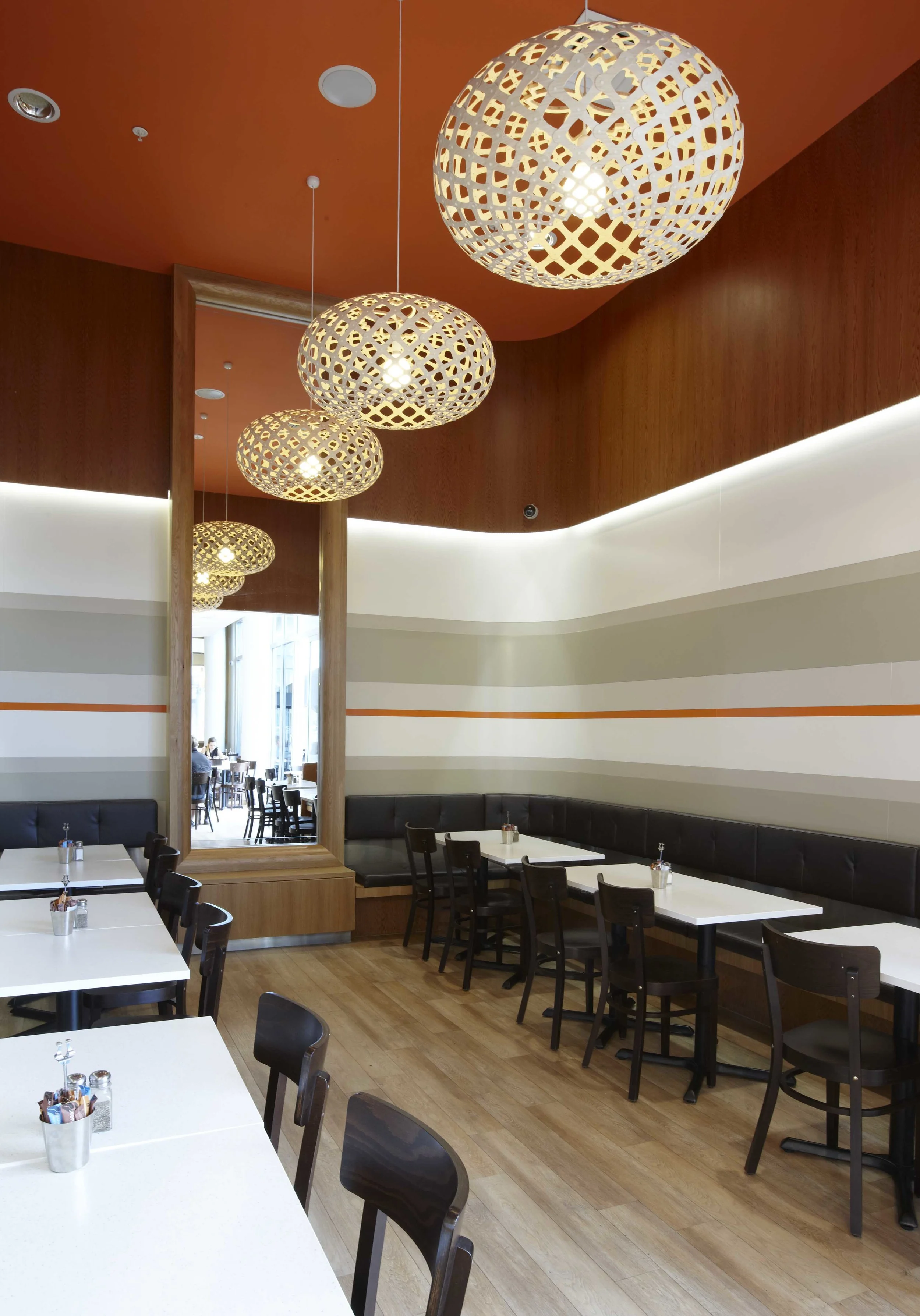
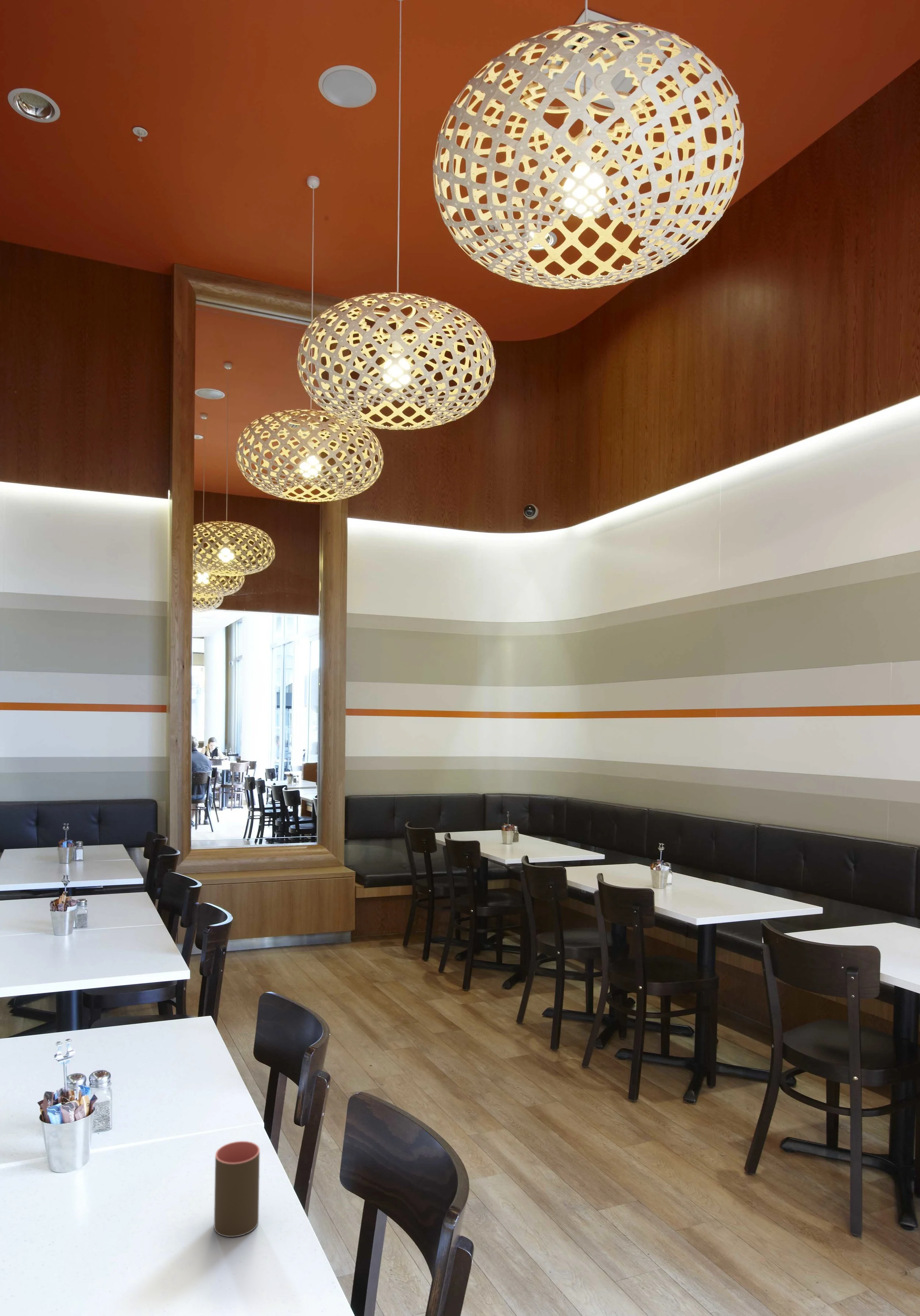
+ cup [214,1141,260,1237]
